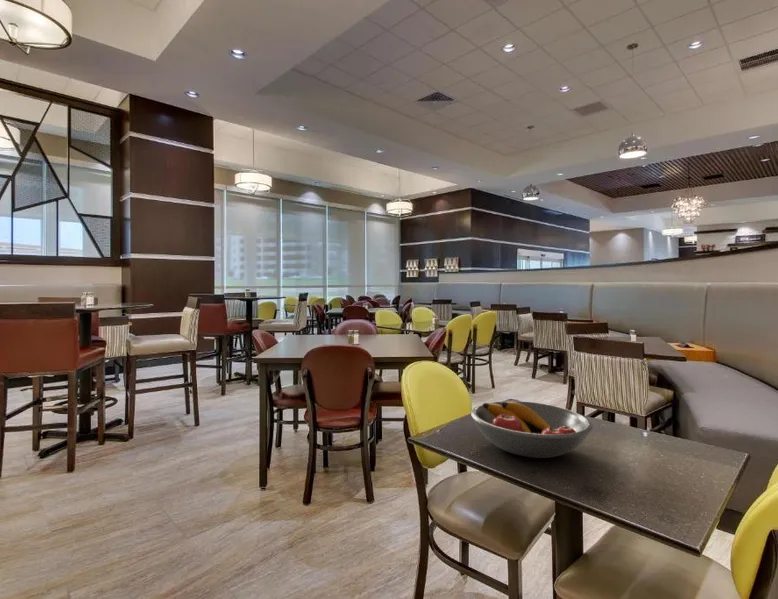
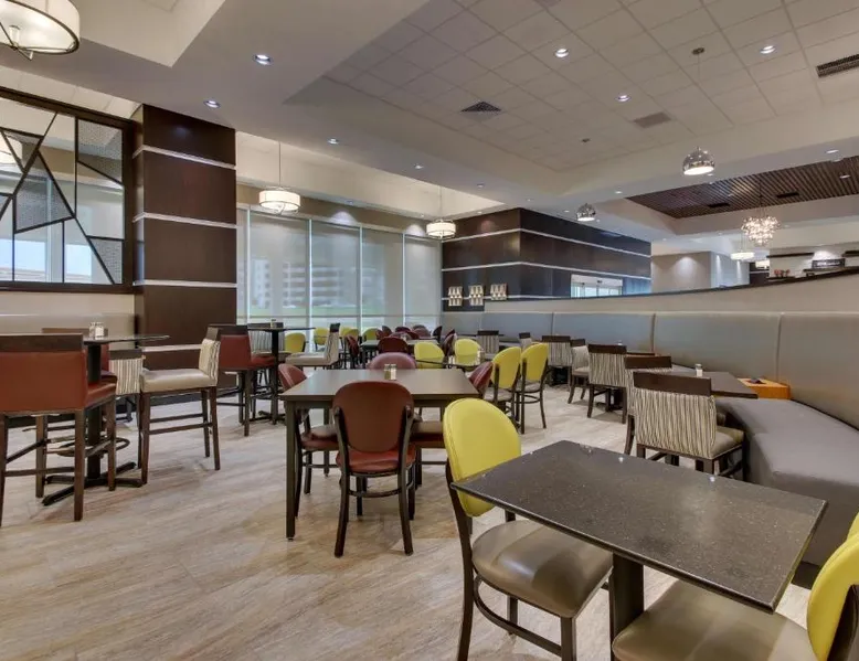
- fruit bowl [470,400,594,459]
